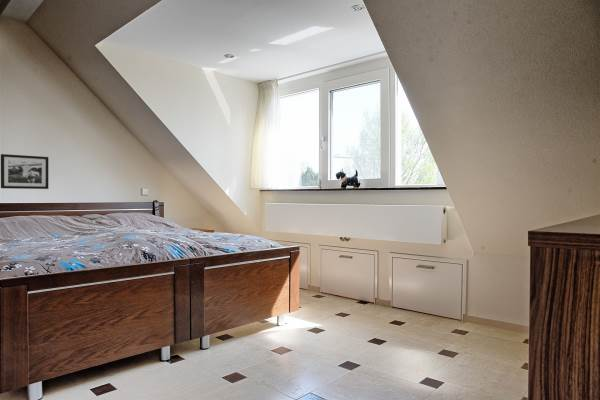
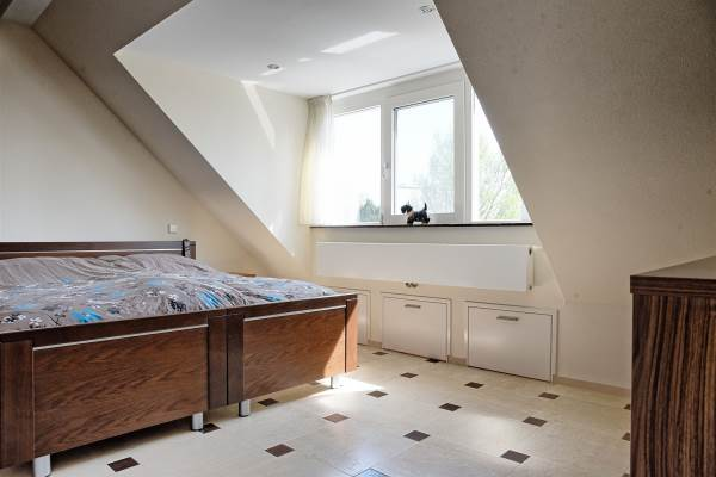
- picture frame [0,153,49,190]
